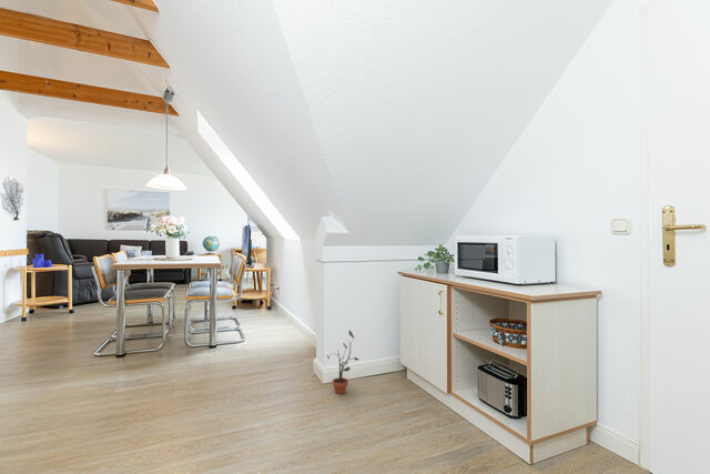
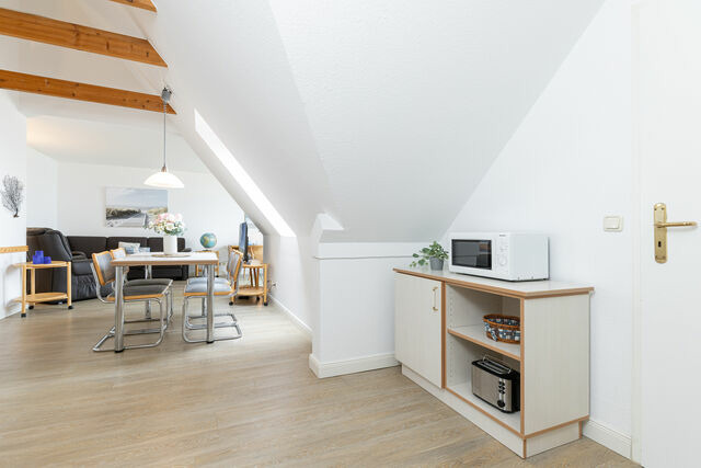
- potted plant [326,330,359,395]
